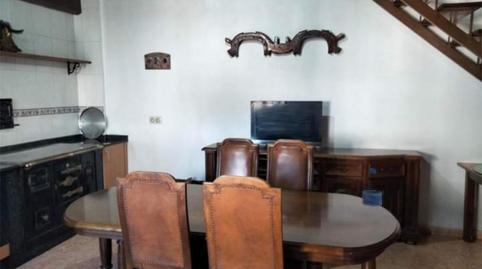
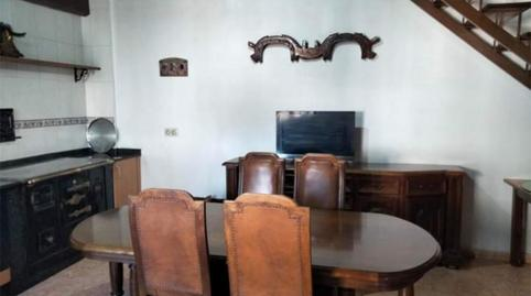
- water bottle [361,168,383,208]
